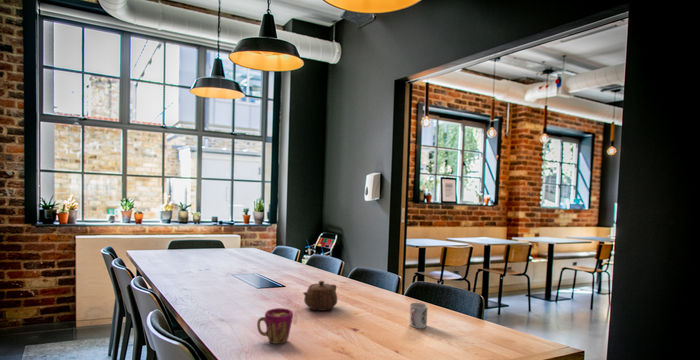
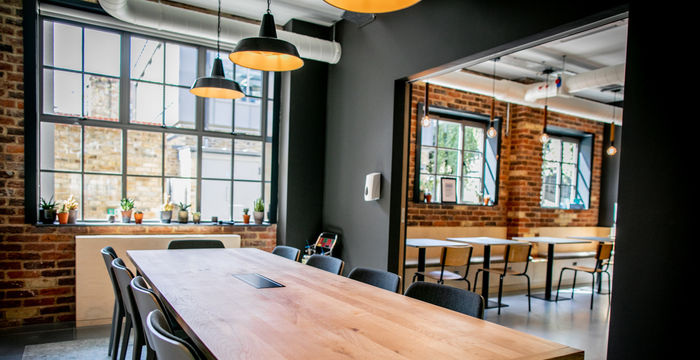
- cup [408,302,428,329]
- cup [256,307,294,345]
- teapot [302,280,338,312]
